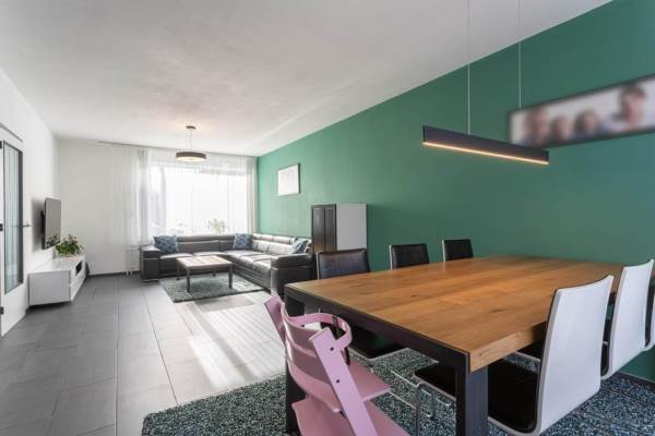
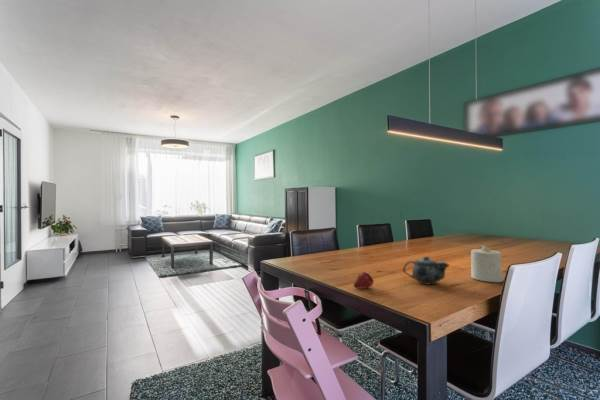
+ fruit [353,271,375,289]
+ candle [470,245,503,283]
+ chinaware [402,255,451,285]
